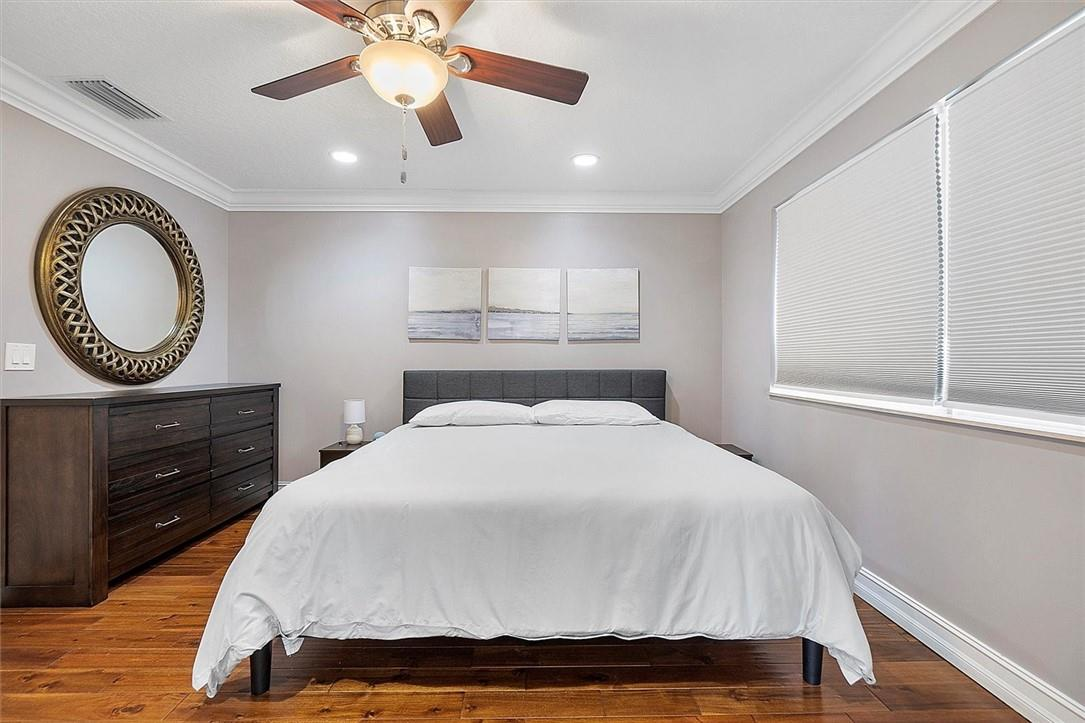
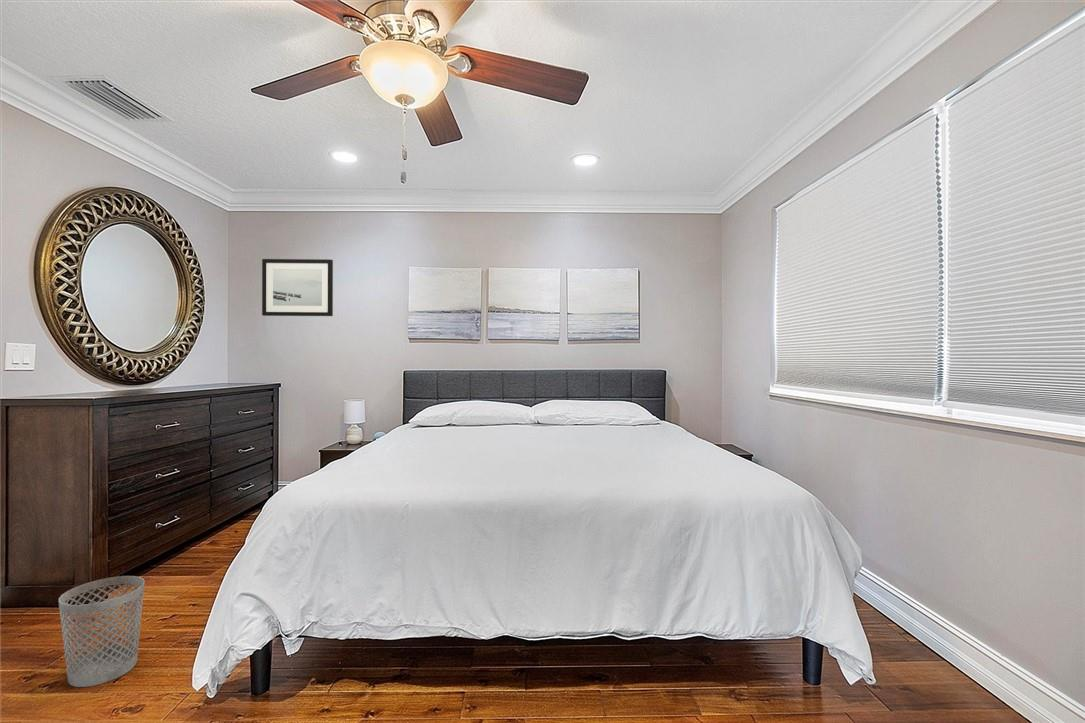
+ wastebasket [58,575,146,688]
+ wall art [261,258,334,317]
